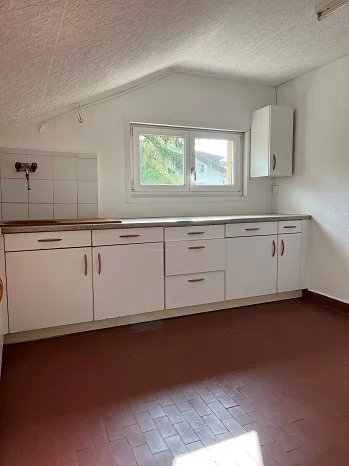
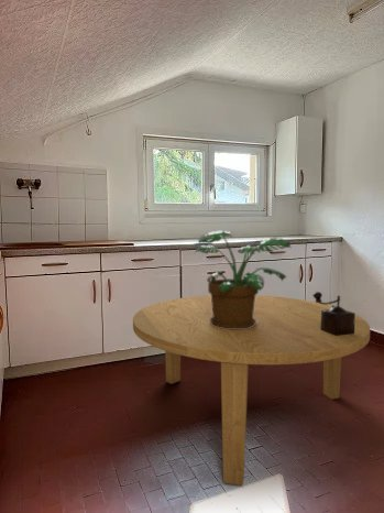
+ potted plant [194,230,292,329]
+ dining table [132,294,371,487]
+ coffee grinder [312,291,356,336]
